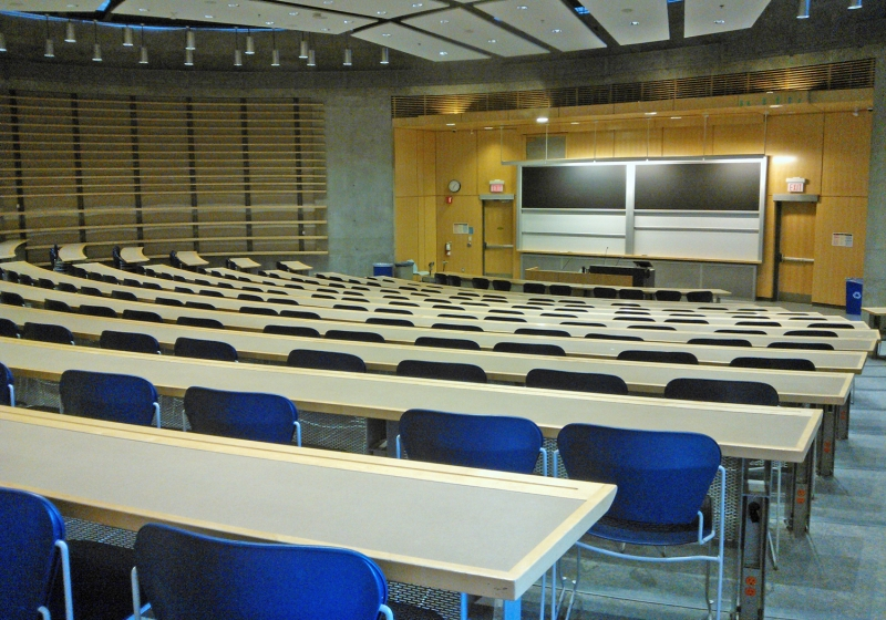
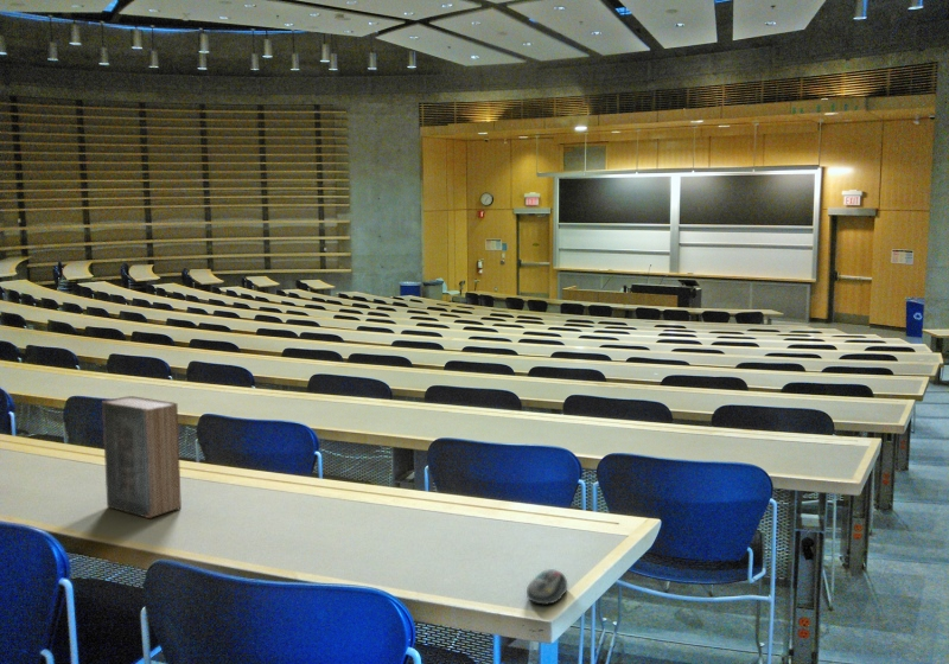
+ book [101,395,183,521]
+ computer mouse [526,568,568,606]
